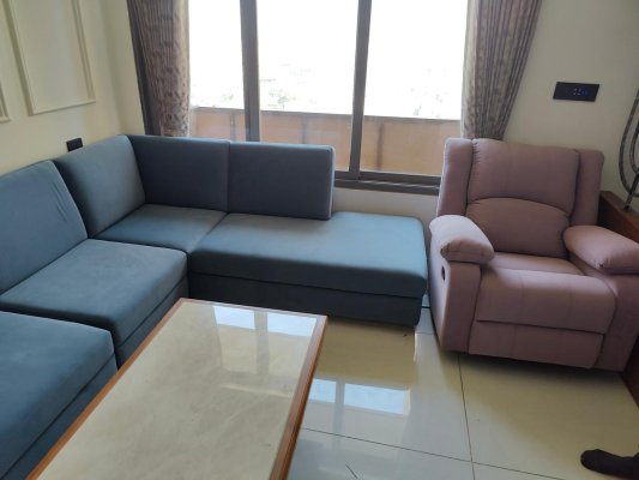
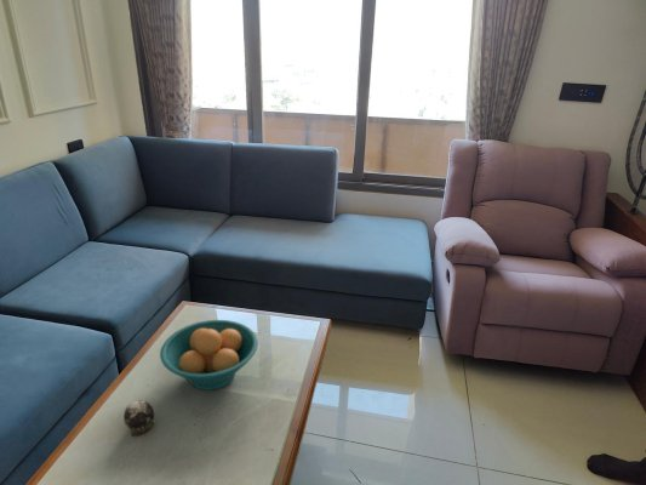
+ decorative egg [122,399,155,438]
+ fruit bowl [159,319,259,390]
